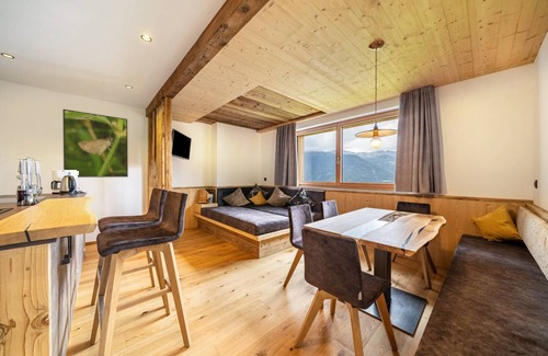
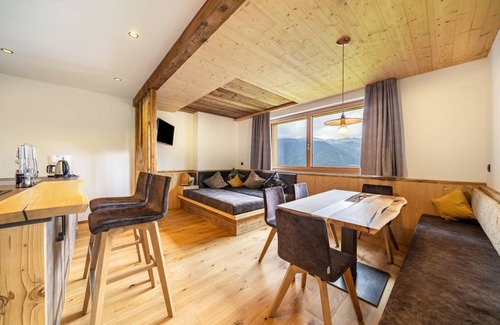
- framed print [61,108,129,179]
